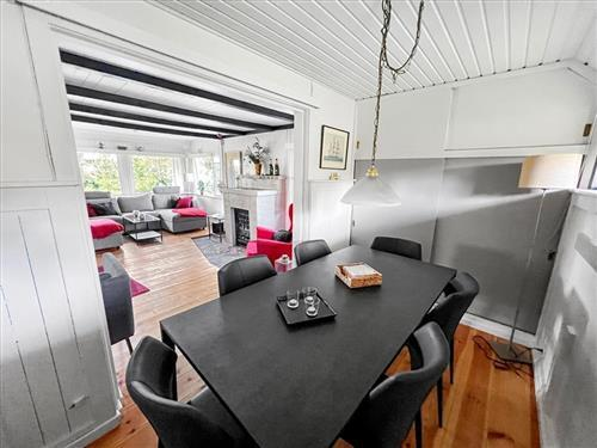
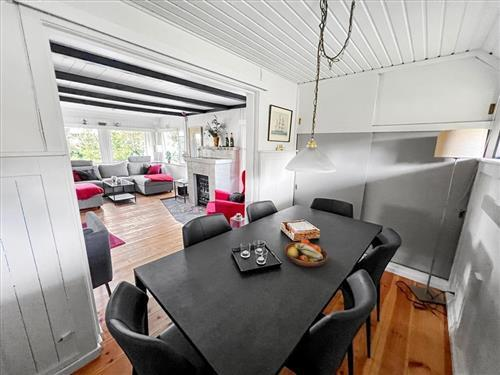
+ fruit bowl [283,238,329,268]
